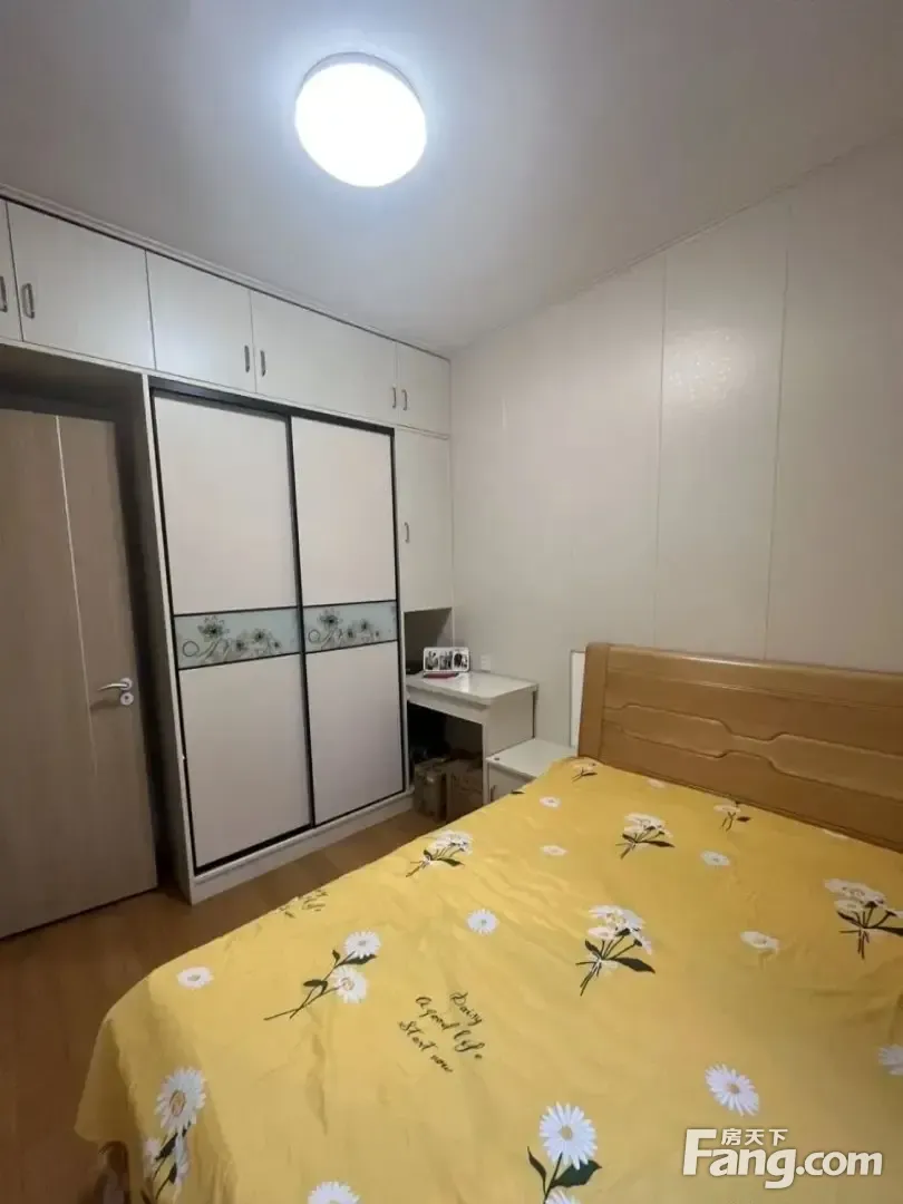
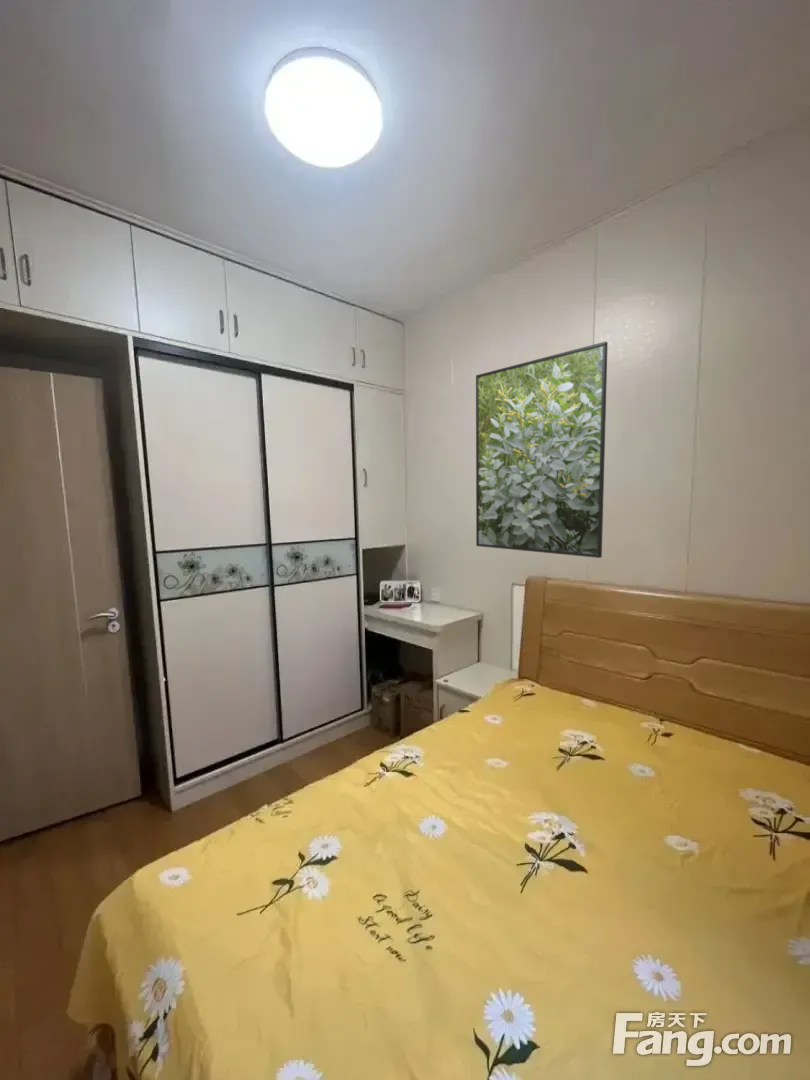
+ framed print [475,341,609,559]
